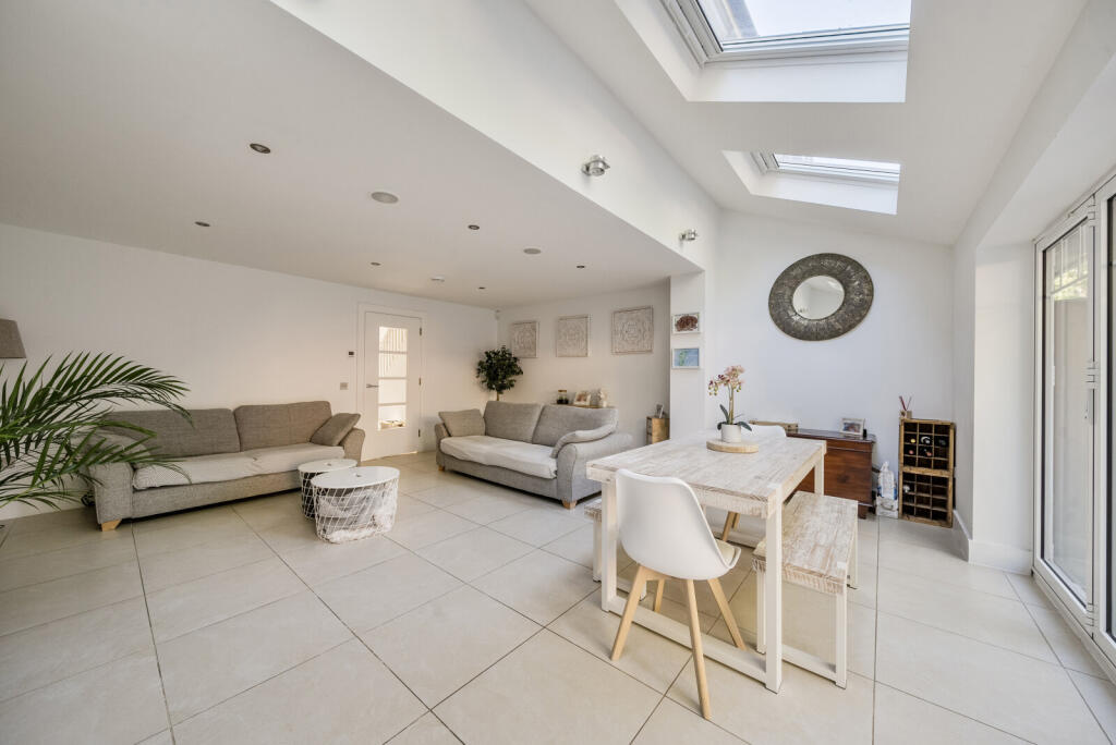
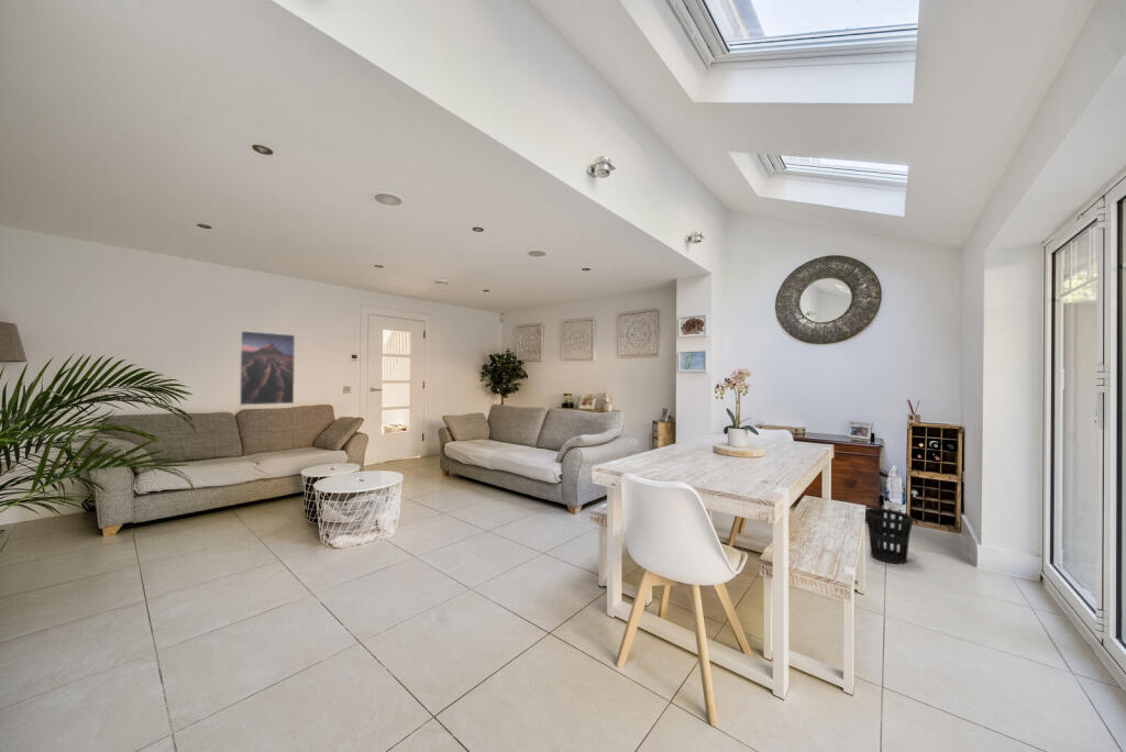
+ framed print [239,330,296,407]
+ wastebasket [864,507,914,565]
